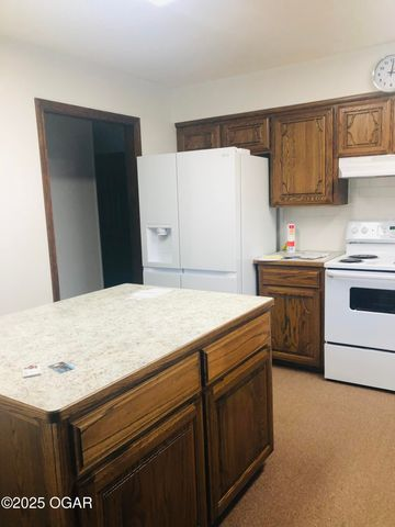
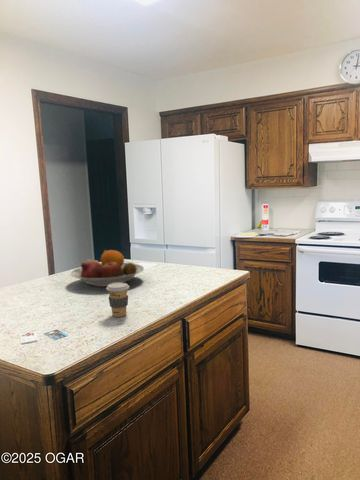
+ coffee cup [105,282,130,318]
+ fruit bowl [69,249,145,288]
